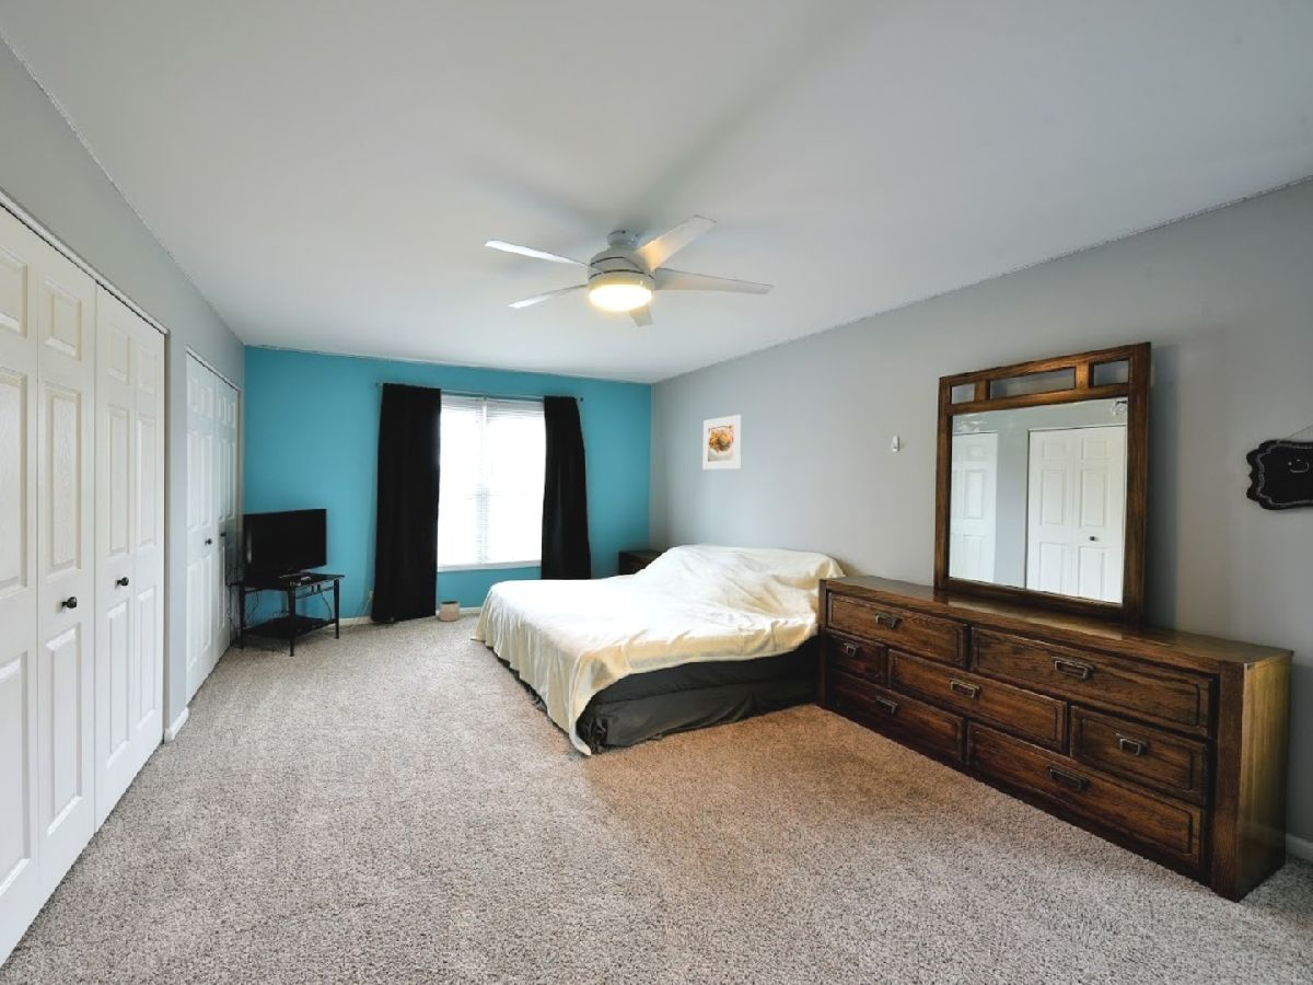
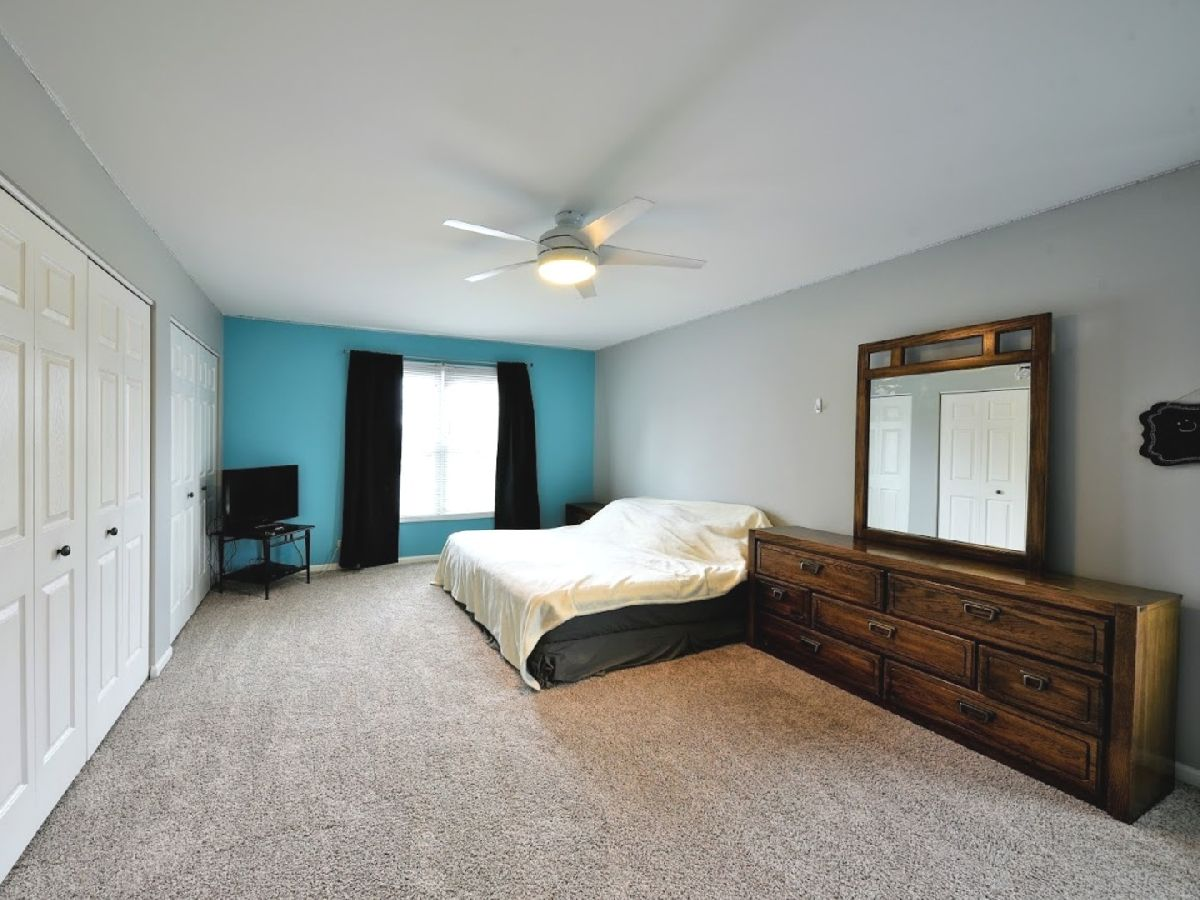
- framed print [701,414,742,471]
- planter [438,600,461,623]
